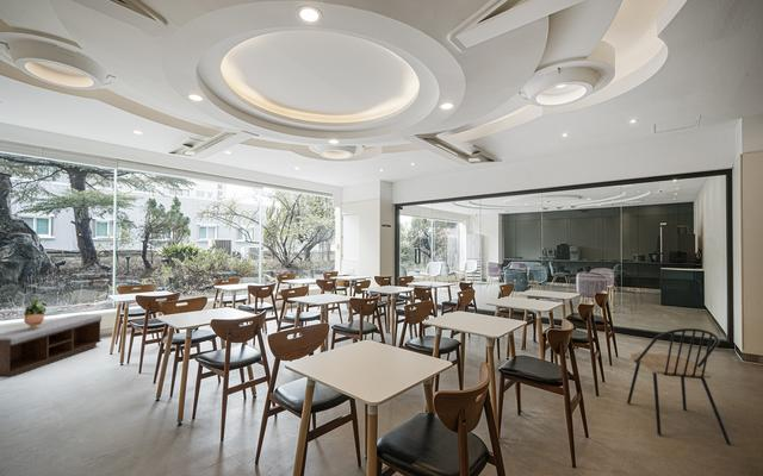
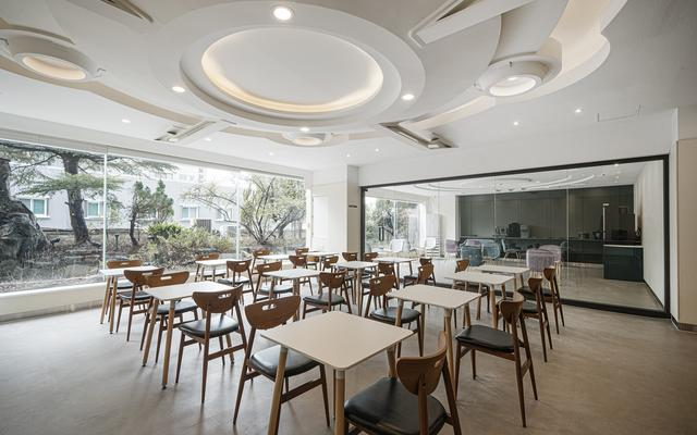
- bench [0,313,103,378]
- potted plant [23,298,48,330]
- dining chair [626,327,732,446]
